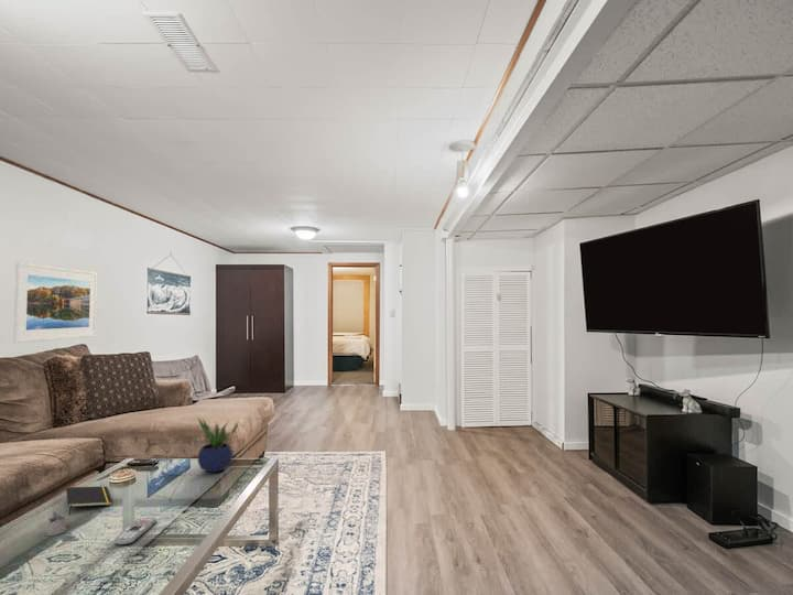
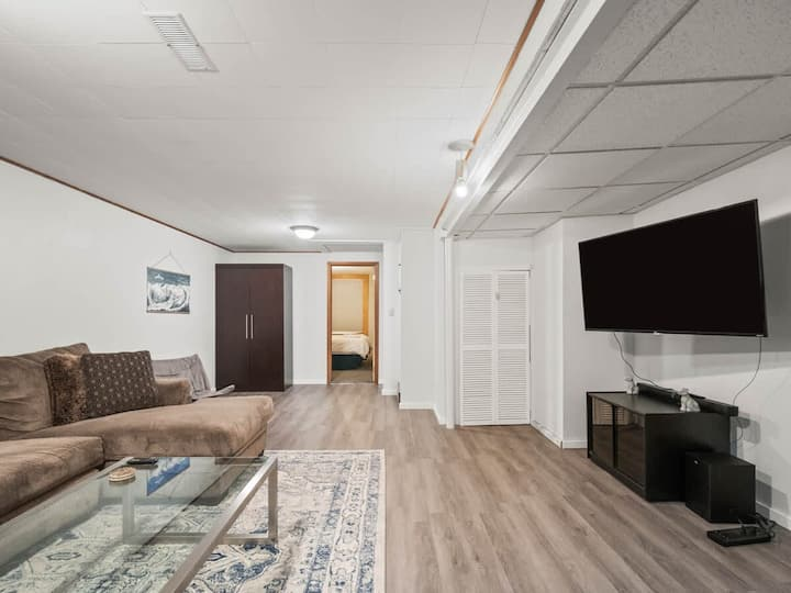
- potted plant [197,416,239,473]
- remote control [113,517,157,547]
- notepad [65,485,113,515]
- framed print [12,261,98,344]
- tea glass holder [45,510,68,537]
